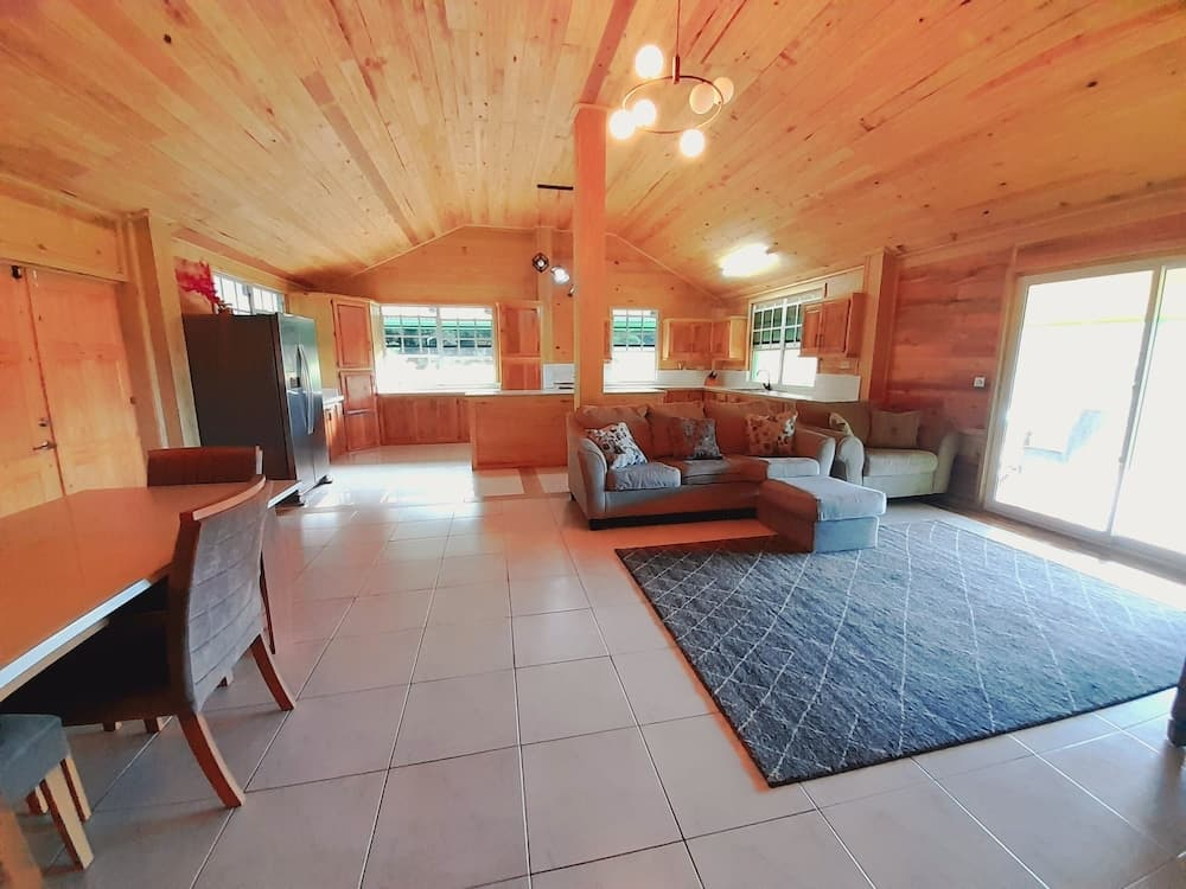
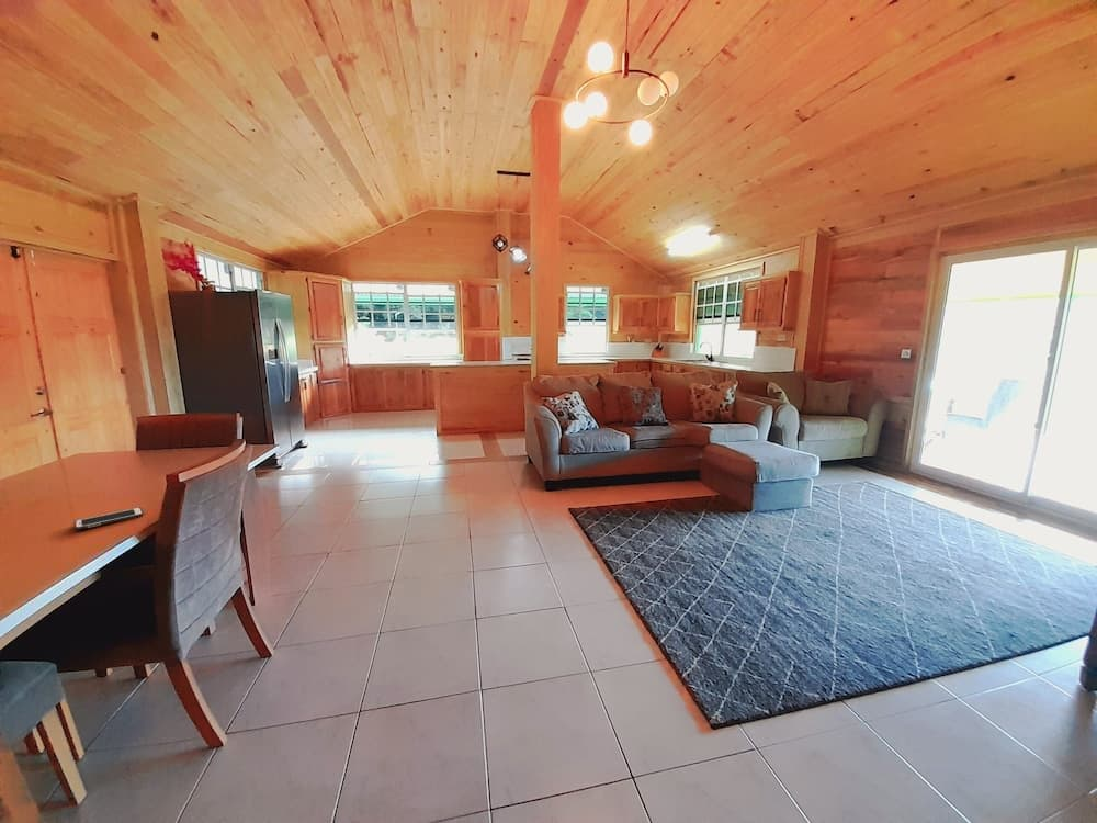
+ cell phone [73,506,145,531]
